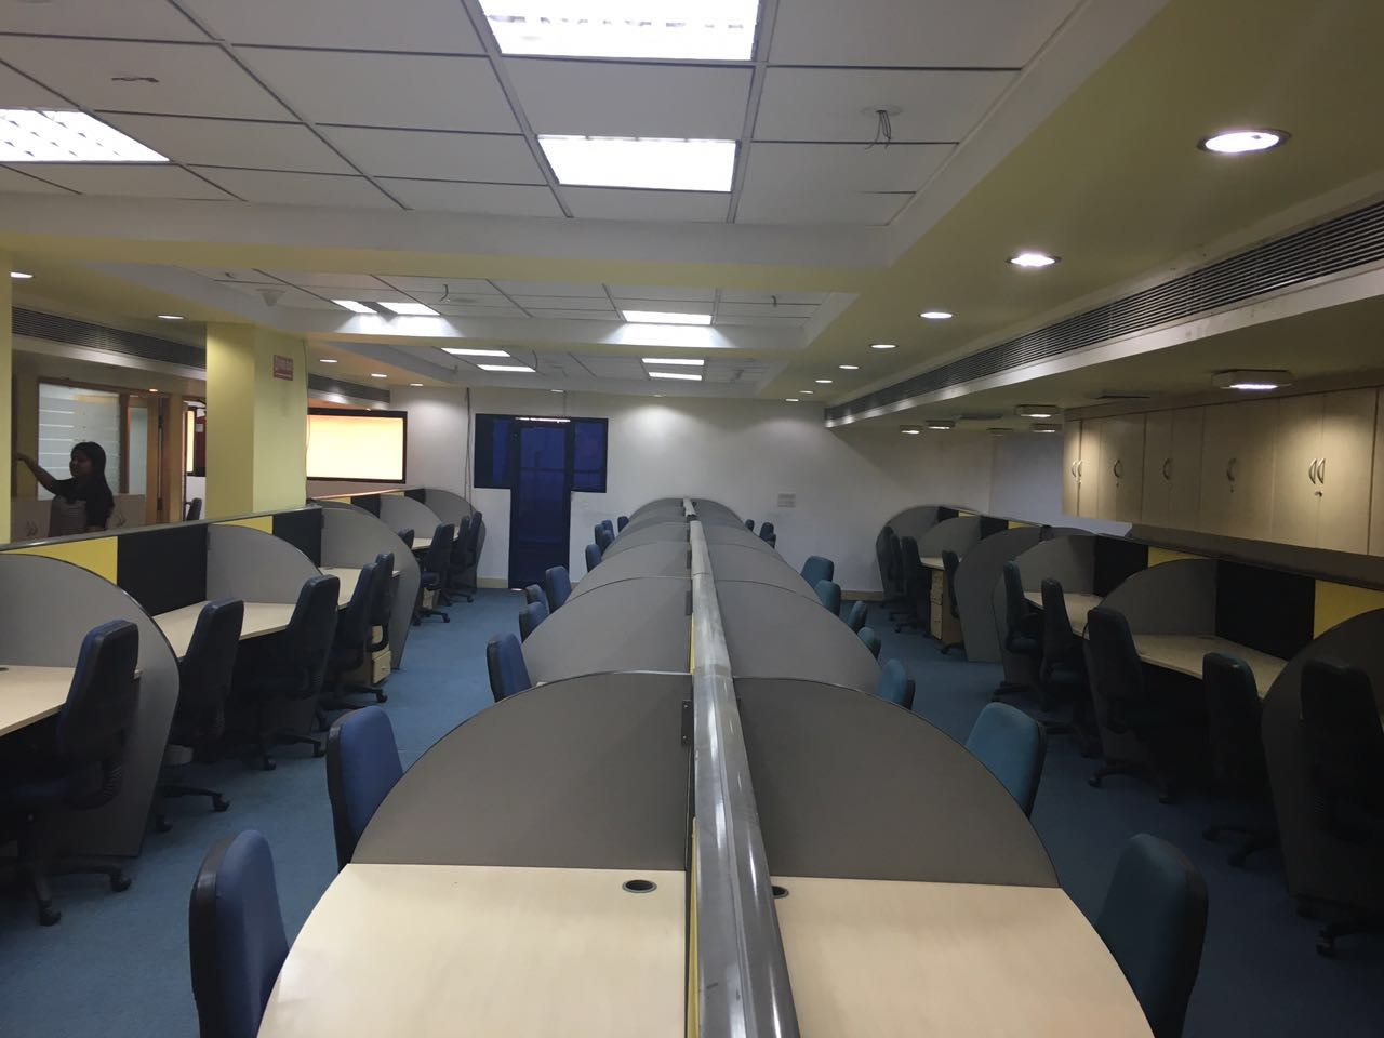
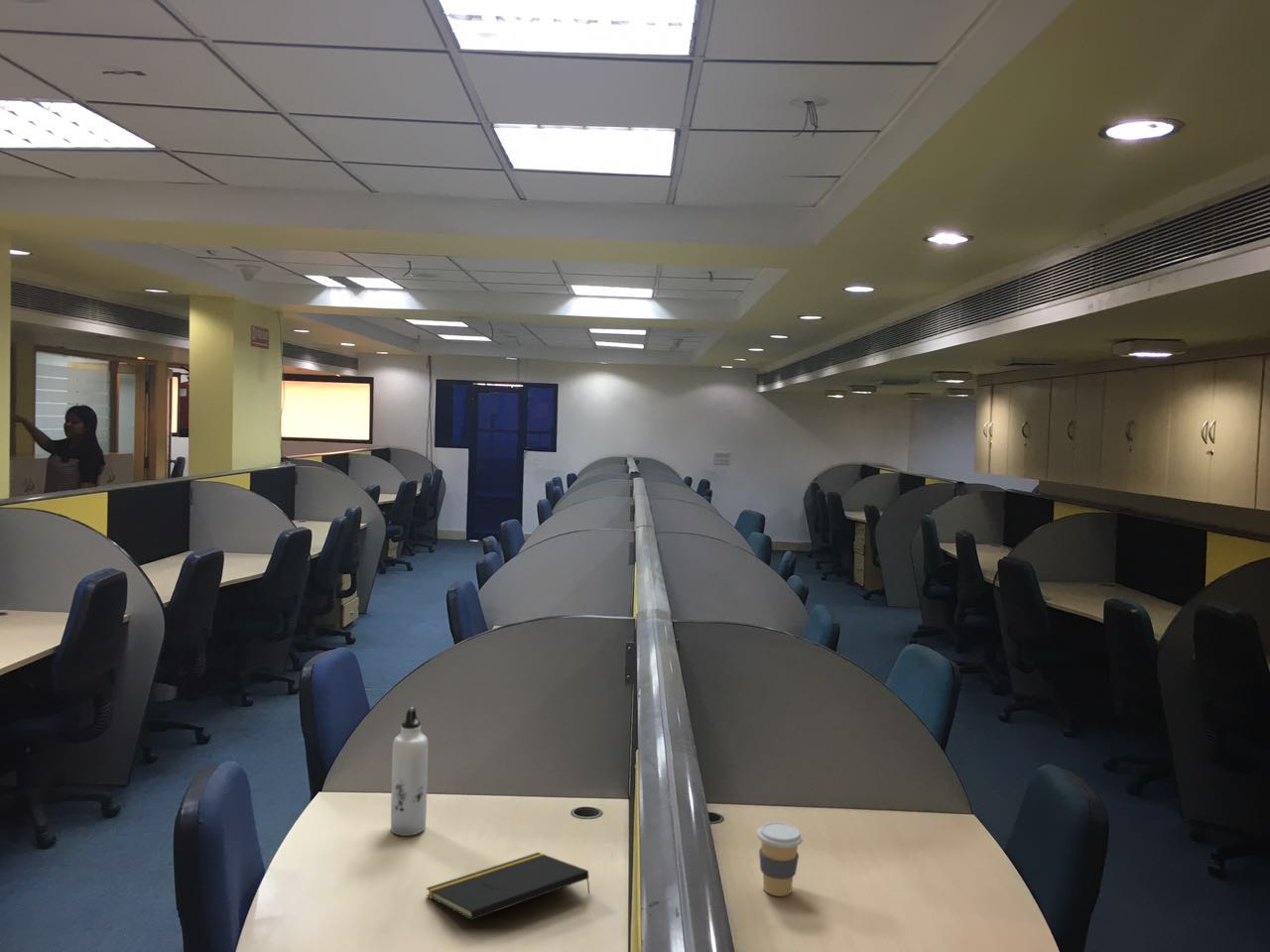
+ coffee cup [756,821,804,897]
+ notepad [426,852,591,921]
+ water bottle [390,706,429,837]
